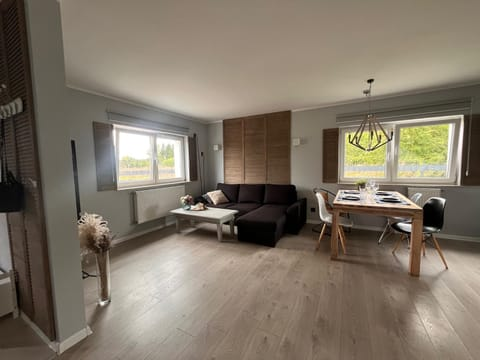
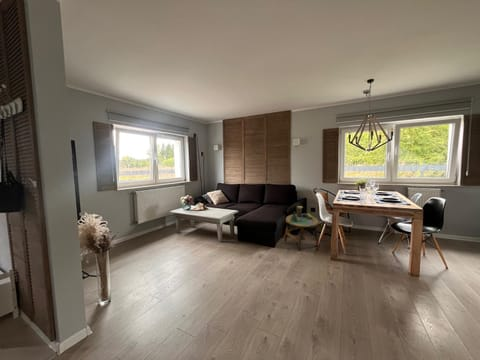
+ side table [282,205,320,252]
